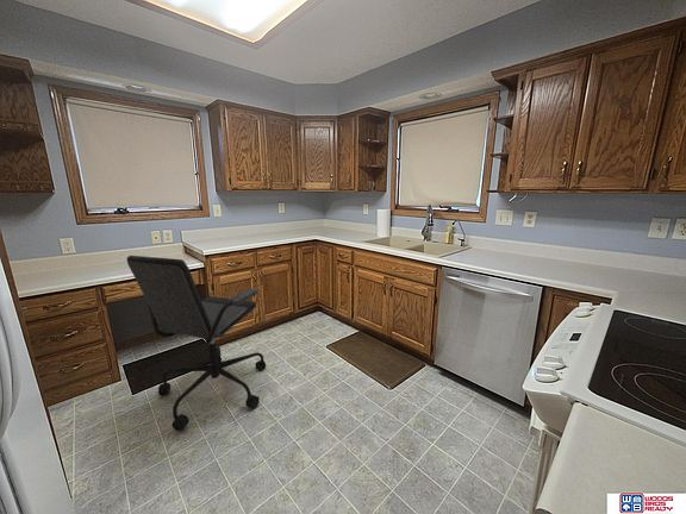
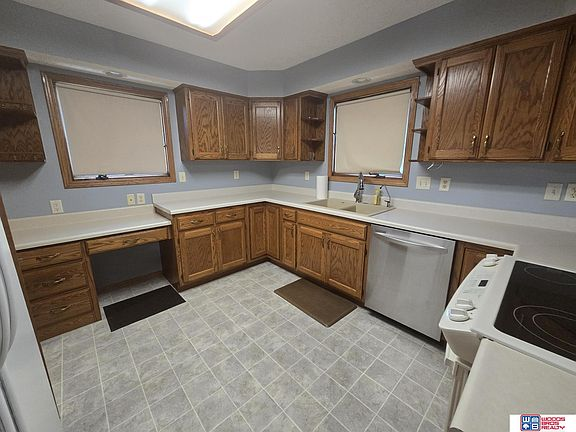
- office chair [126,255,267,432]
